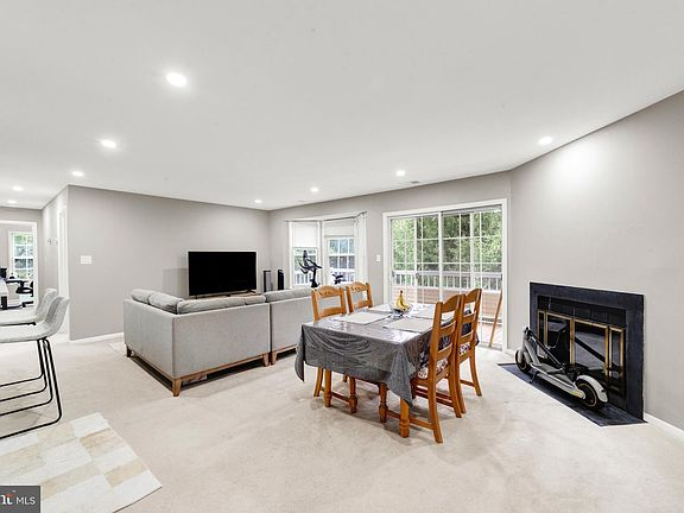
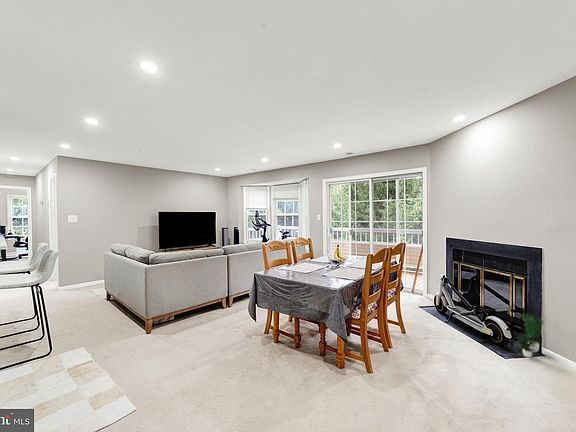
+ potted plant [515,313,544,359]
